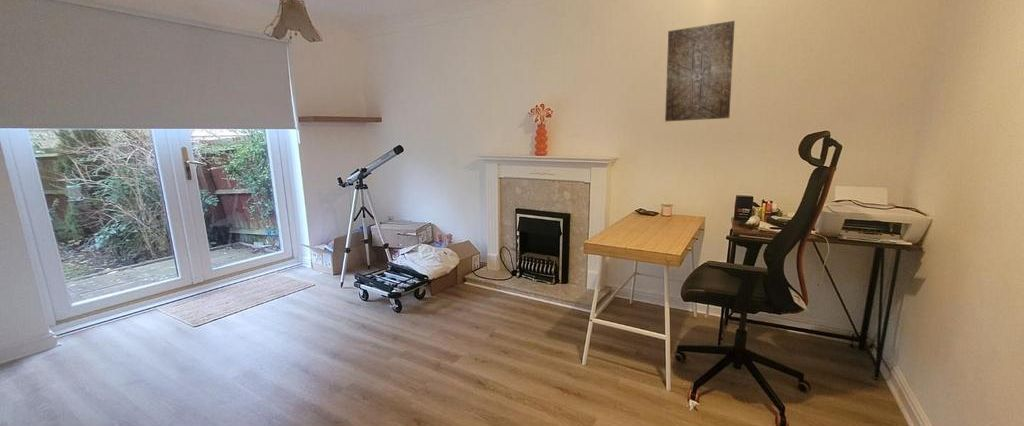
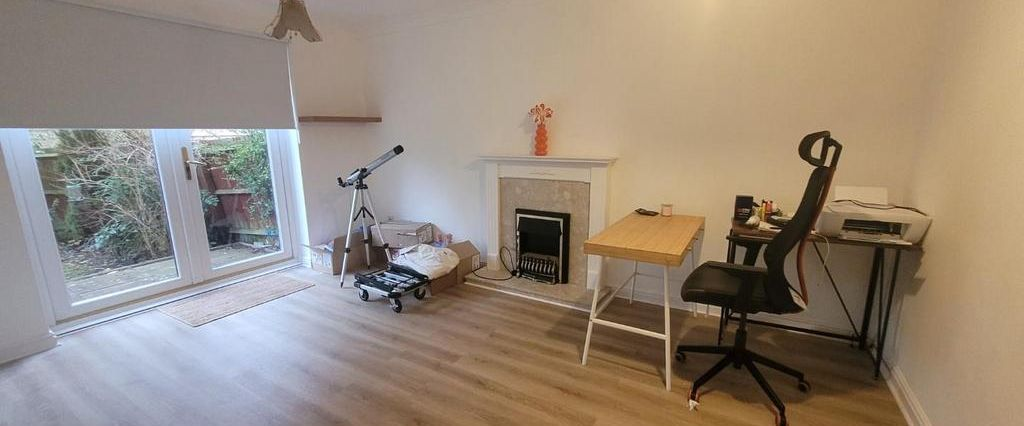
- wall art [664,20,736,122]
